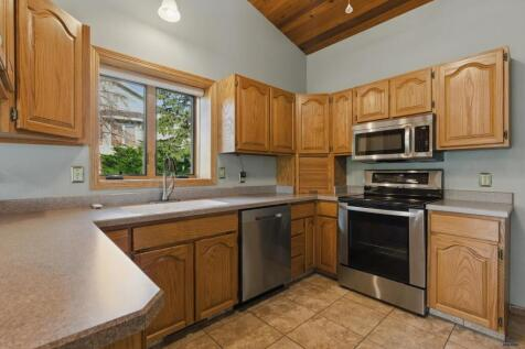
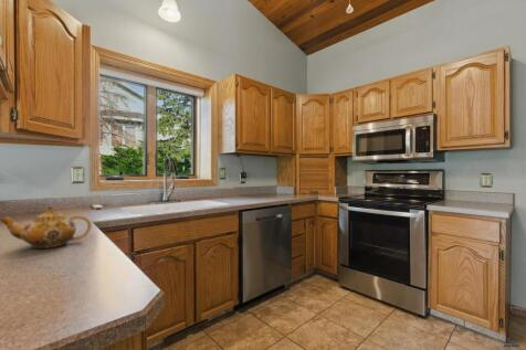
+ teapot [0,206,93,250]
